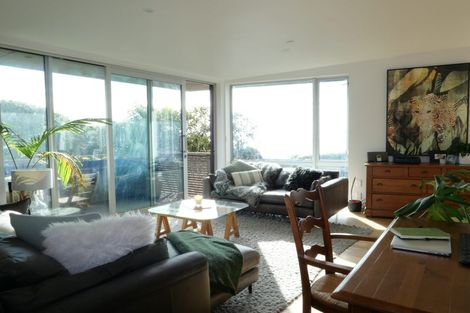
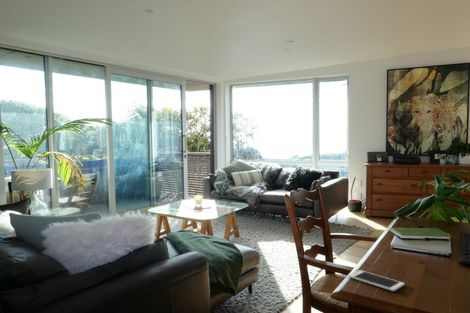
+ cell phone [347,269,406,292]
